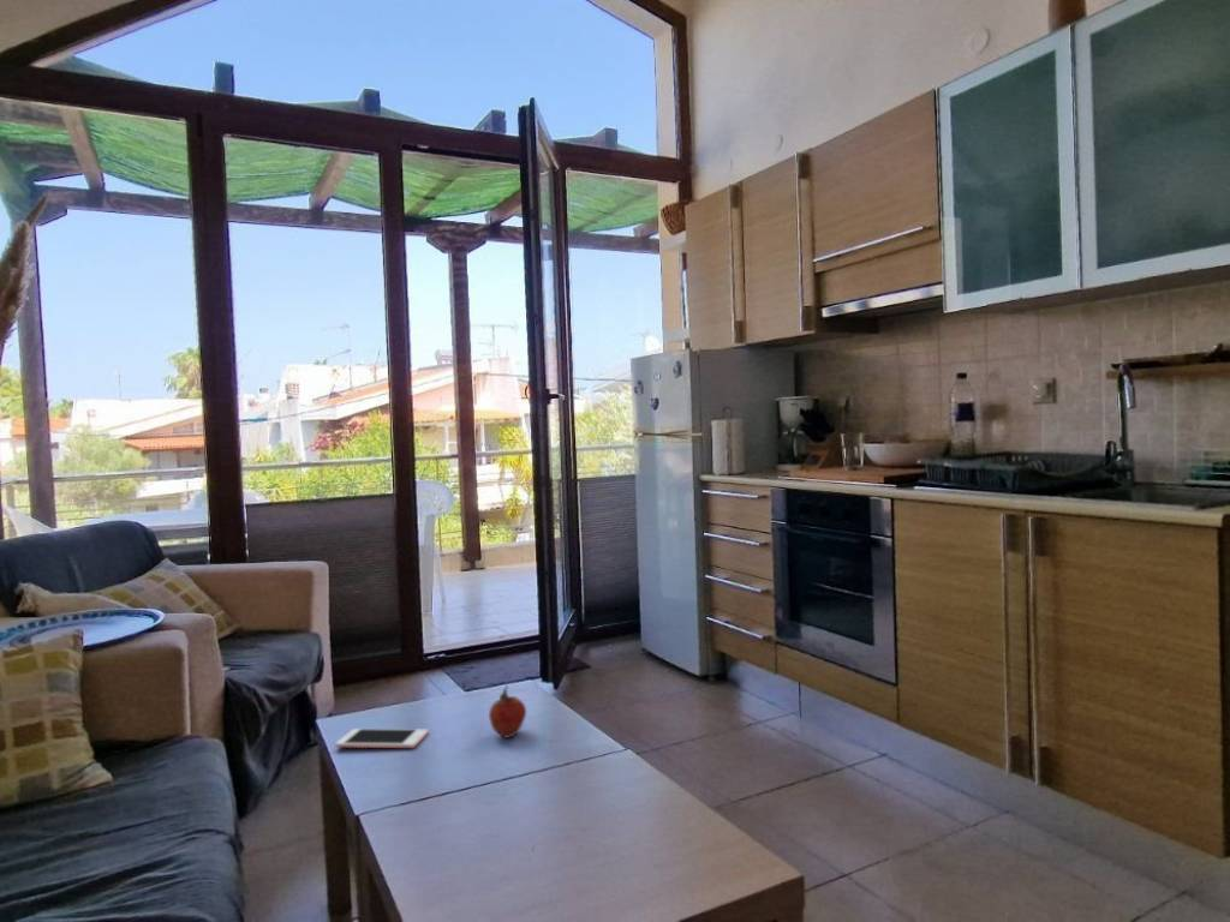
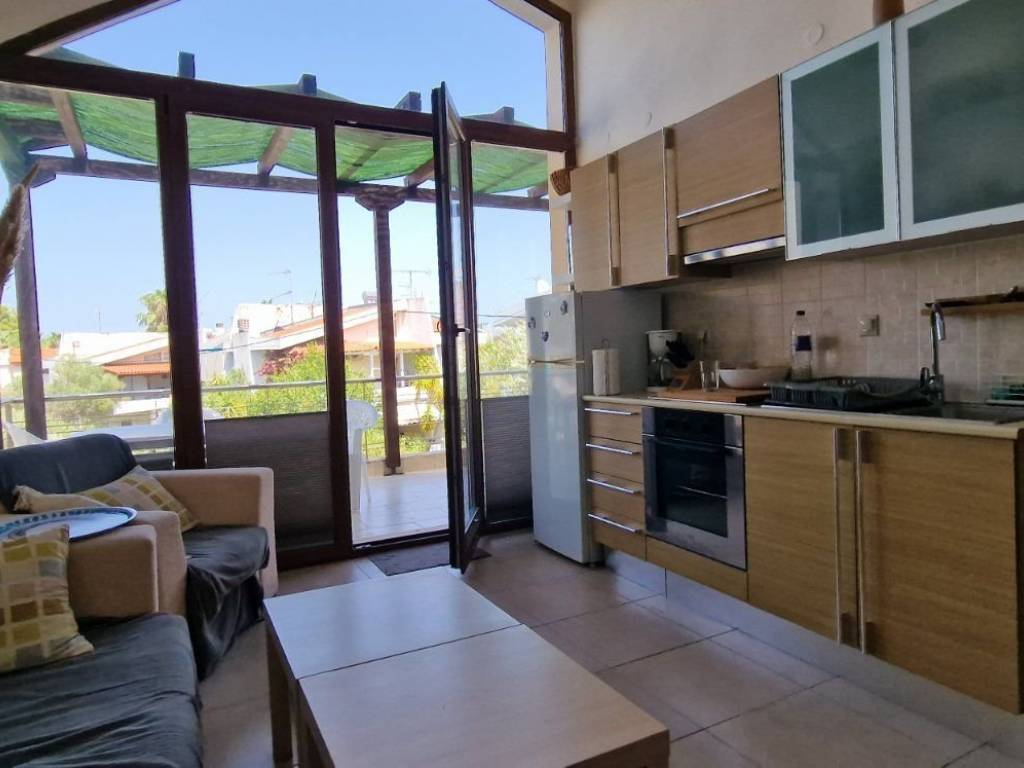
- fruit [488,684,527,740]
- cell phone [334,728,430,749]
